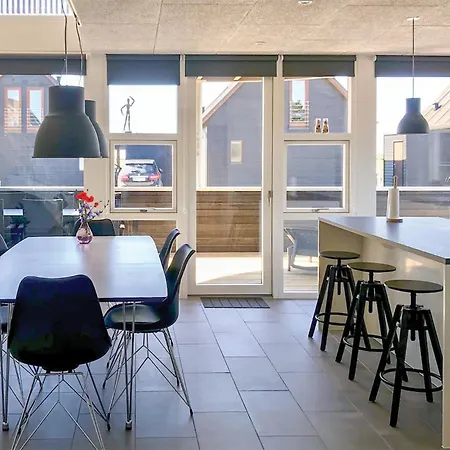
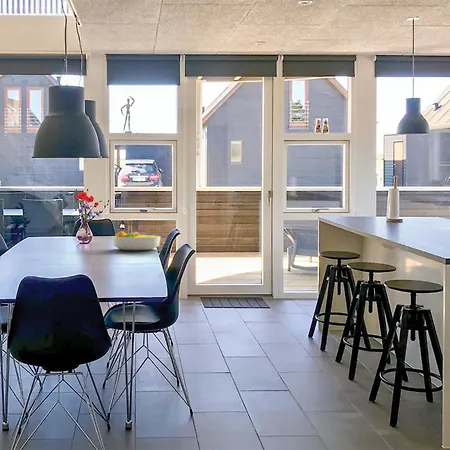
+ fruit bowl [111,230,162,251]
